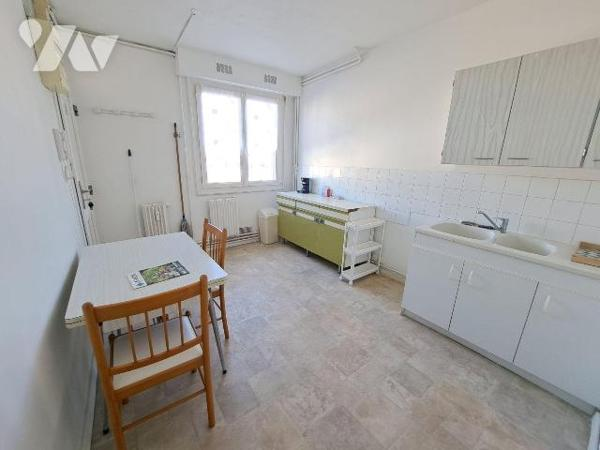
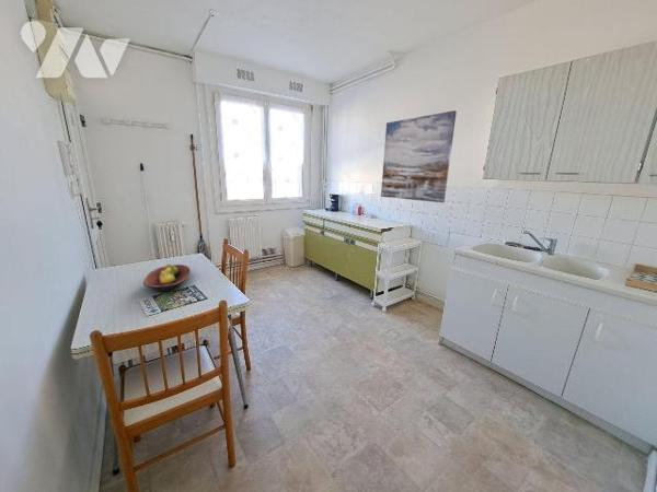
+ wall art [380,109,458,203]
+ fruit bowl [142,263,192,293]
